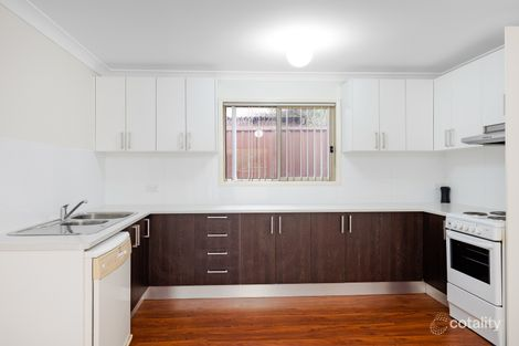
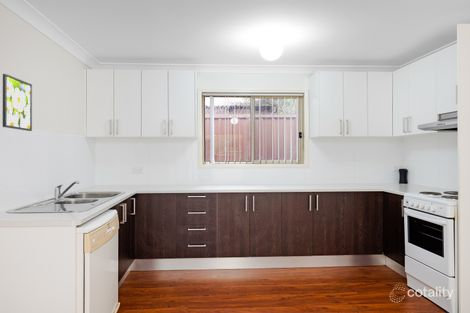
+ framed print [2,73,33,132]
